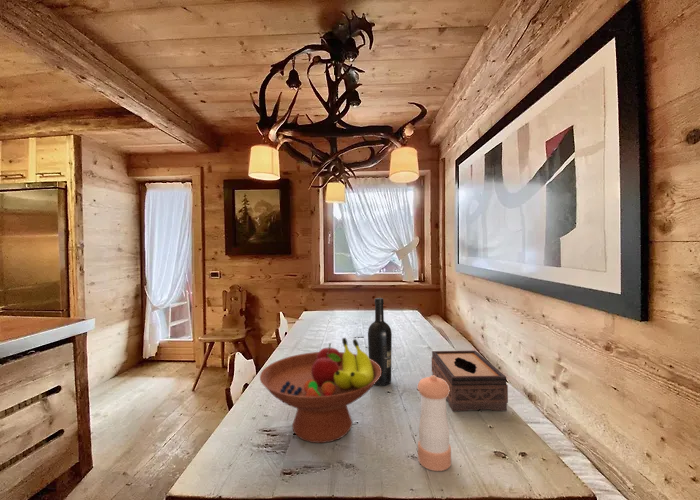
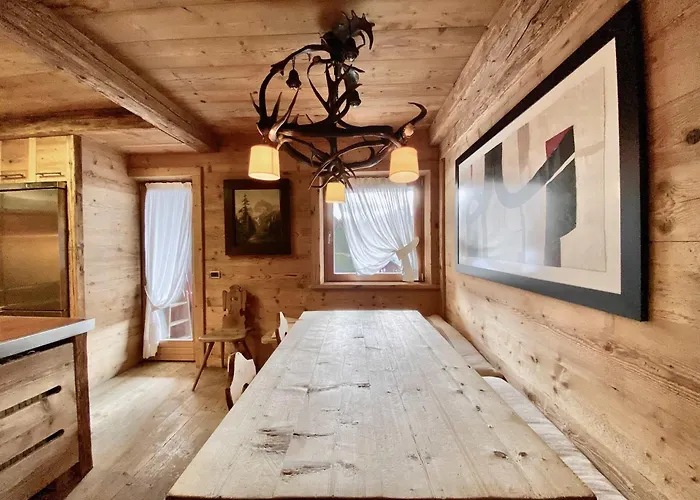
- wine bottle [367,297,393,387]
- tissue box [431,350,509,412]
- fruit bowl [259,337,381,444]
- pepper shaker [416,374,452,472]
